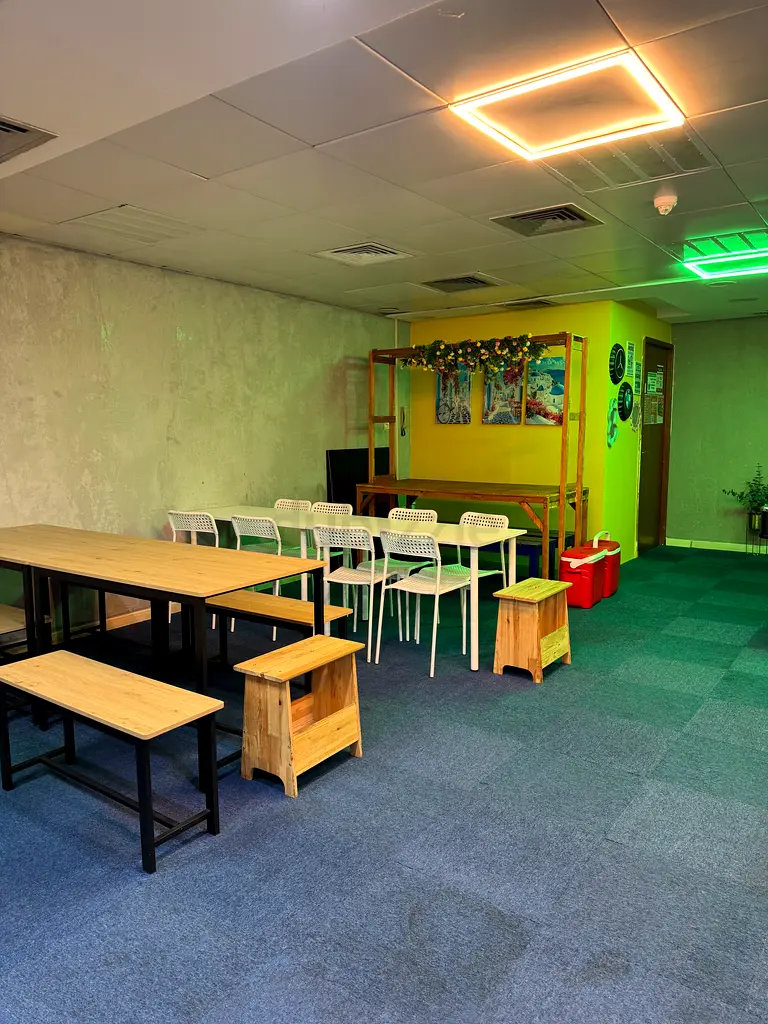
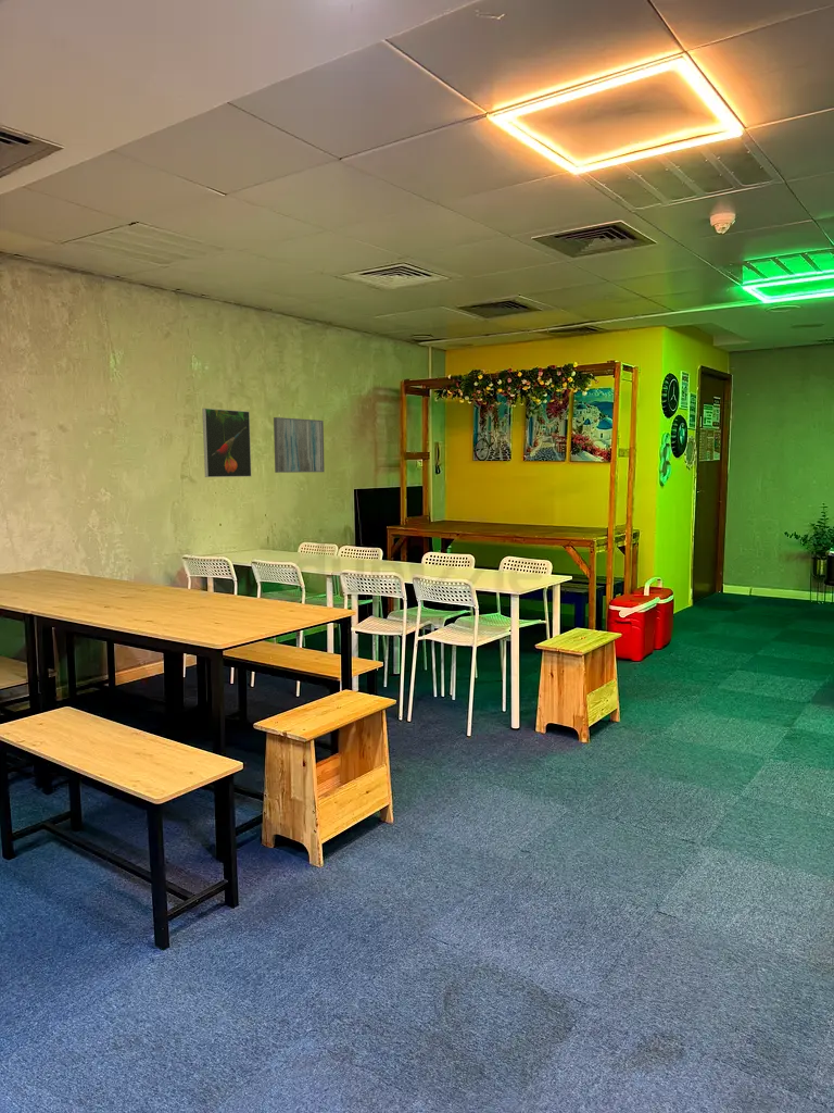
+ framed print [202,408,252,478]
+ wall art [273,416,326,474]
